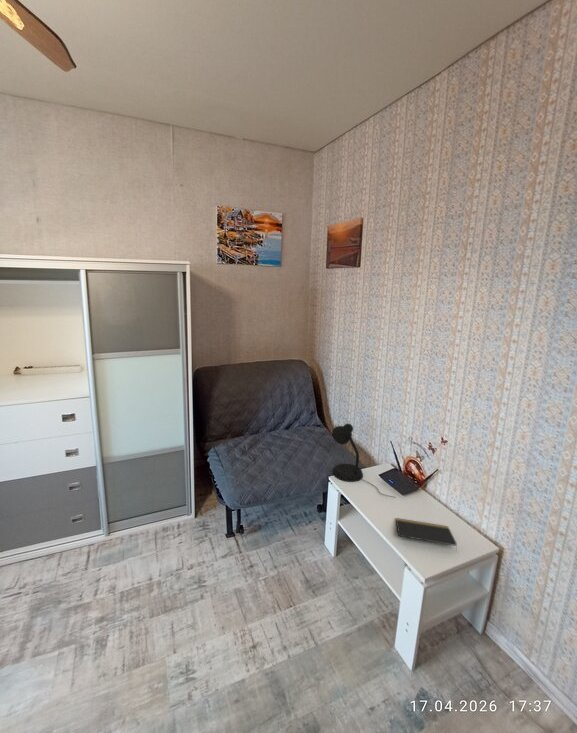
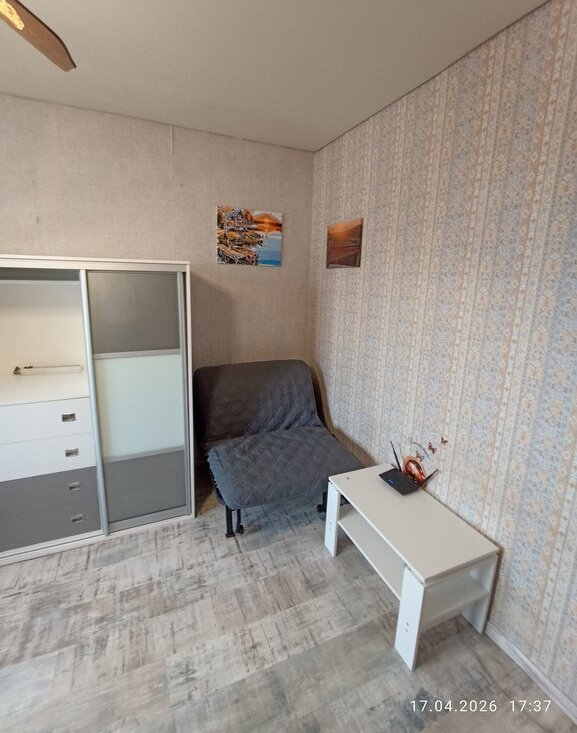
- desk lamp [331,423,397,499]
- notepad [395,517,458,553]
